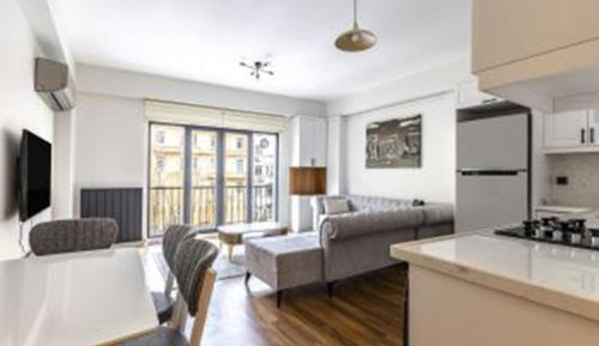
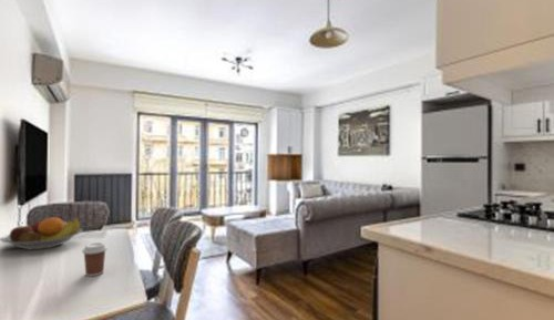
+ fruit bowl [0,216,83,250]
+ coffee cup [81,241,109,277]
